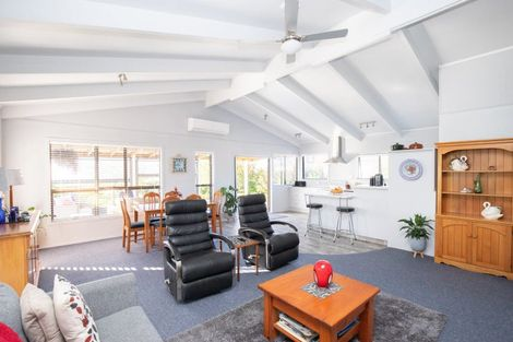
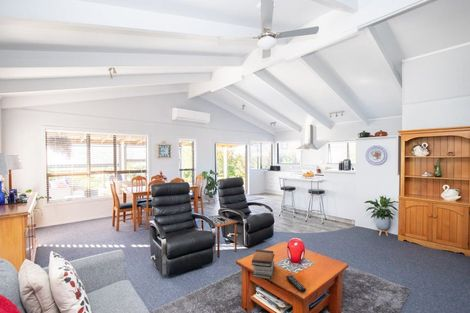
+ book stack [251,249,275,280]
+ remote control [285,274,307,293]
